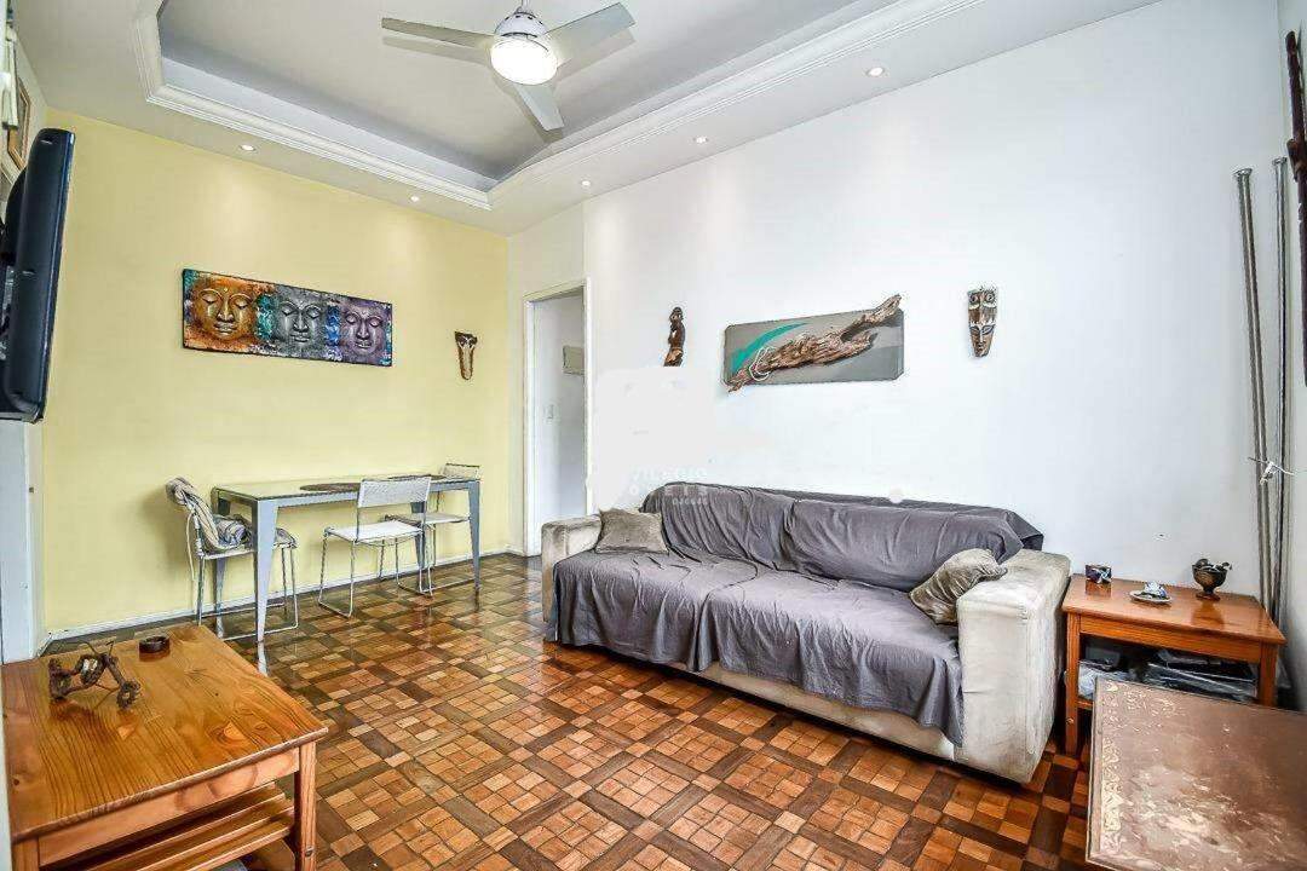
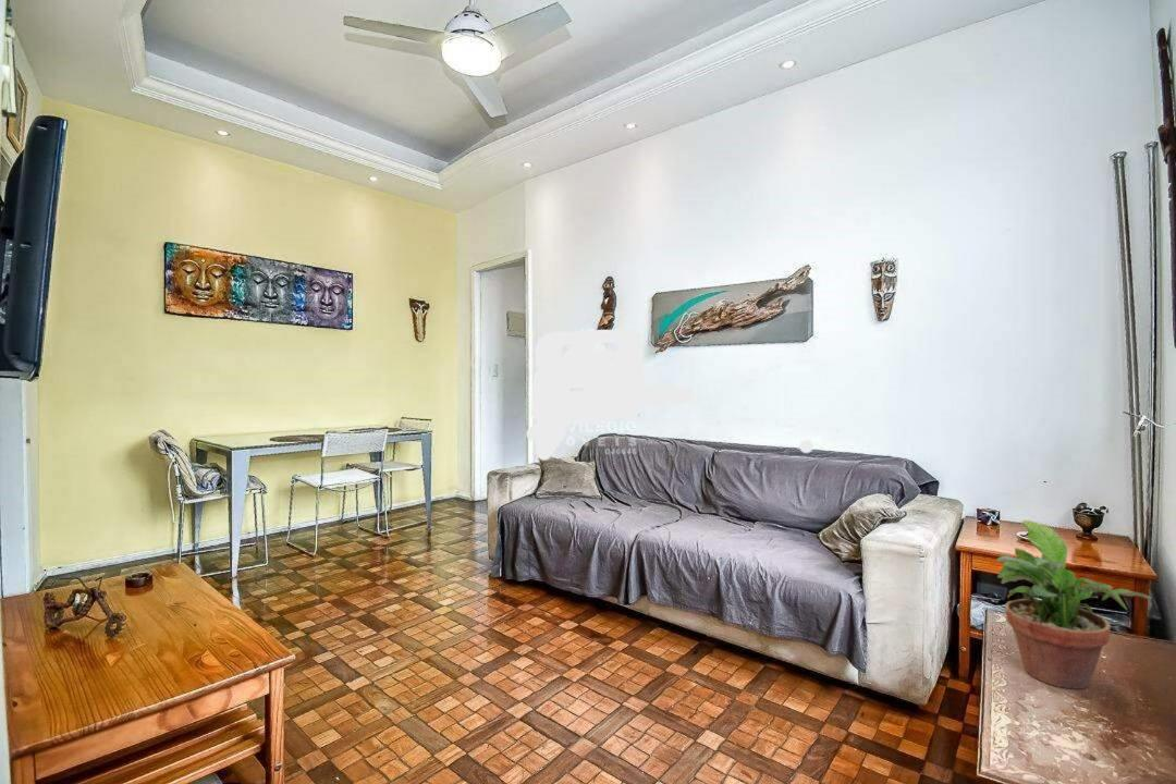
+ potted plant [995,519,1153,690]
